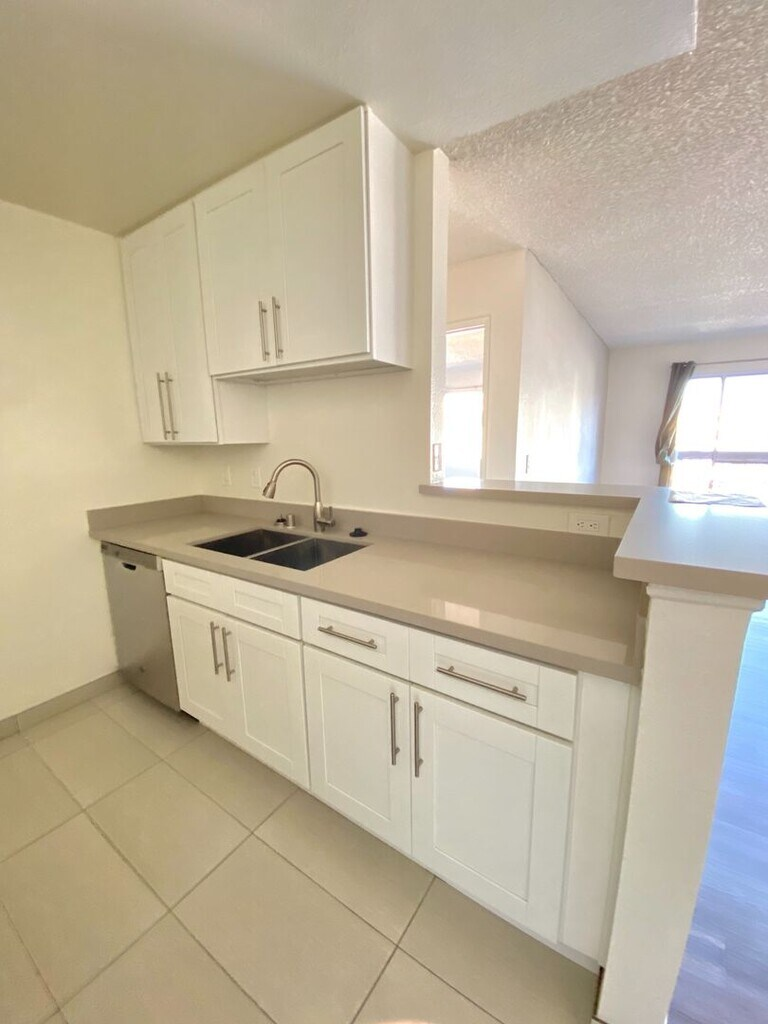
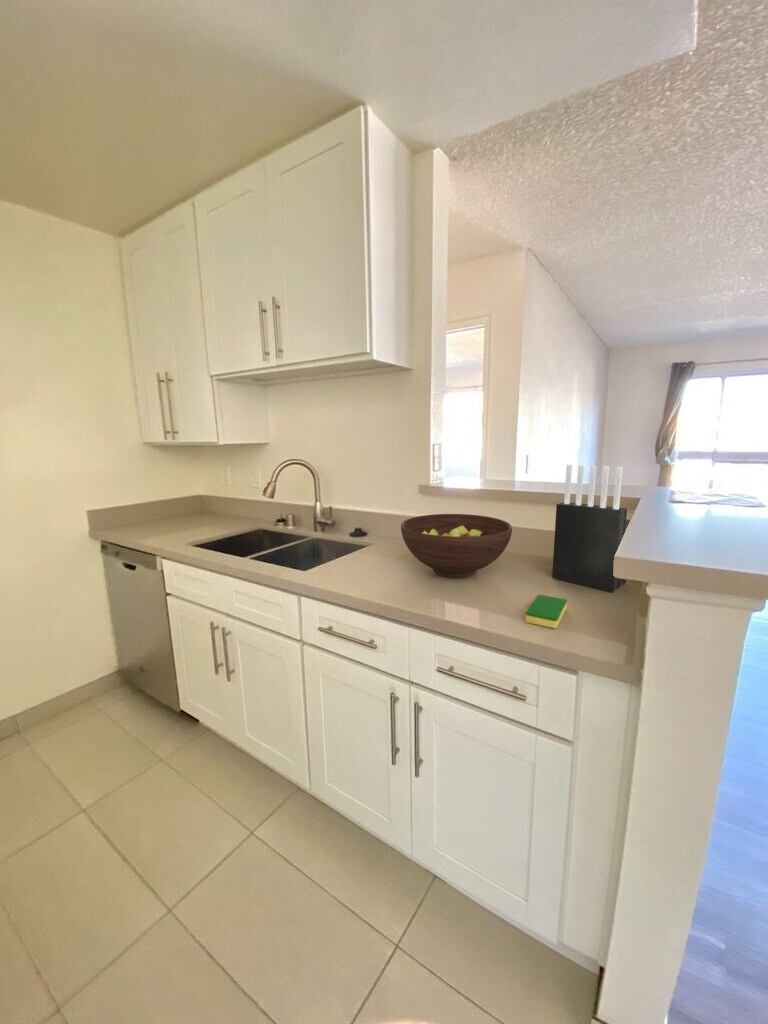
+ fruit bowl [400,513,513,579]
+ knife block [551,464,631,593]
+ dish sponge [524,594,568,629]
